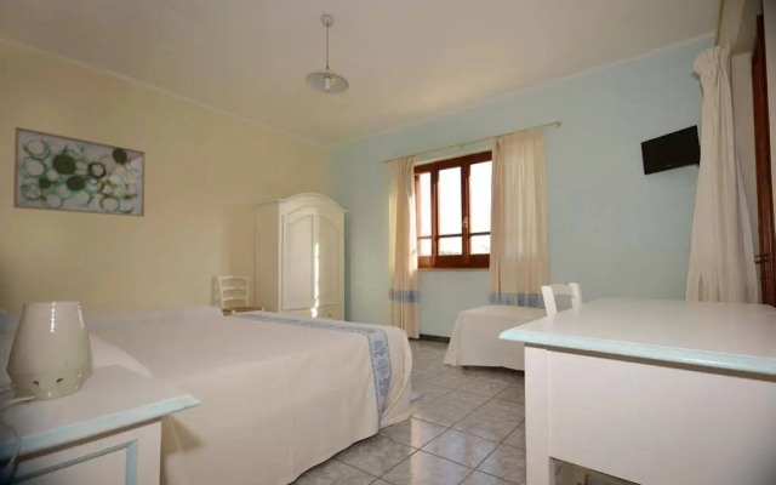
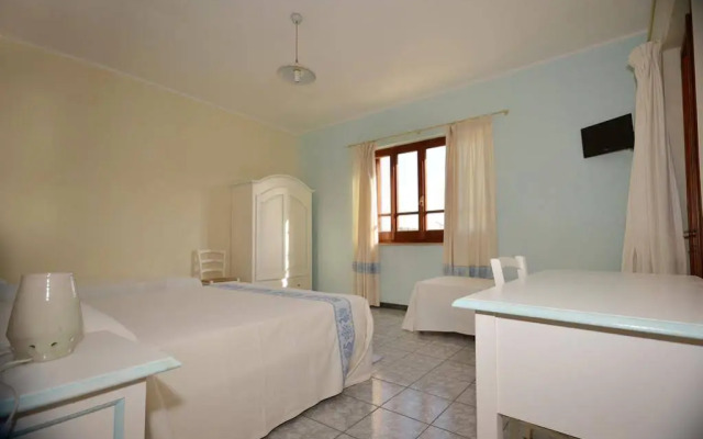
- wall art [12,126,146,218]
